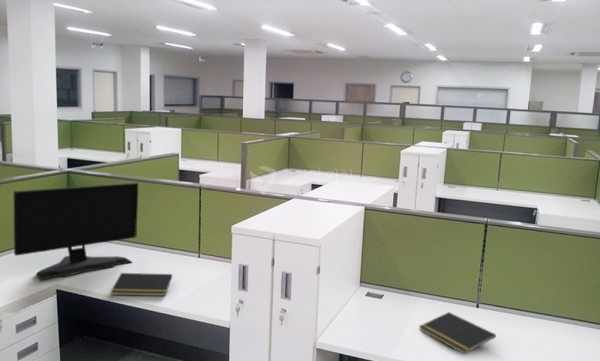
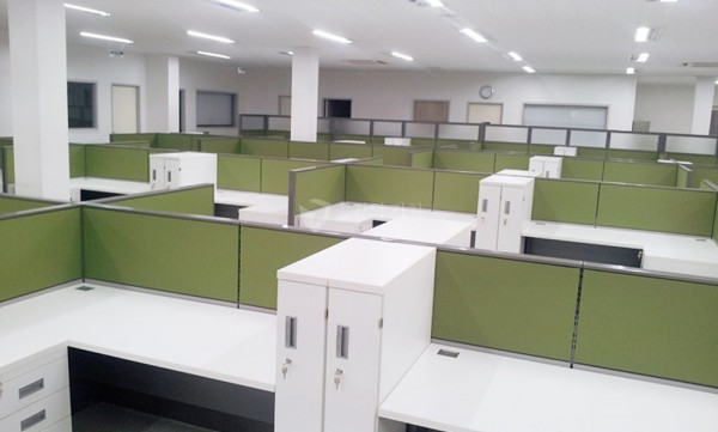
- computer monitor [13,182,139,281]
- notepad [110,272,173,297]
- notepad [418,311,497,355]
